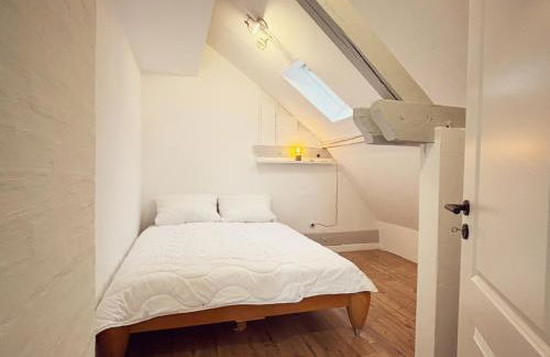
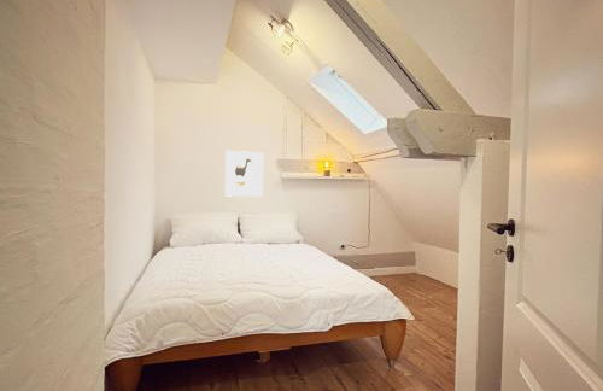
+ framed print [224,150,264,198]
